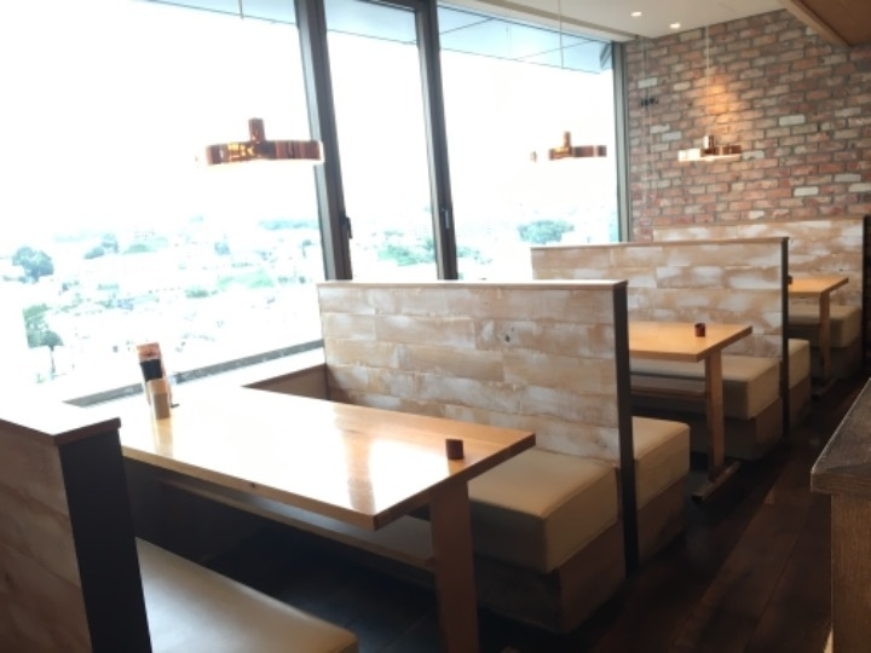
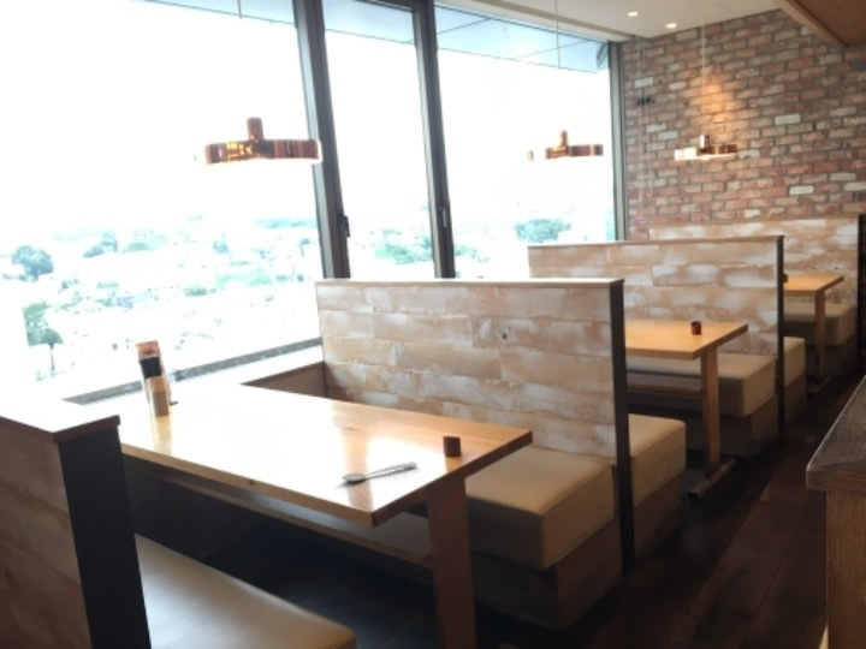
+ spoon [340,460,419,483]
